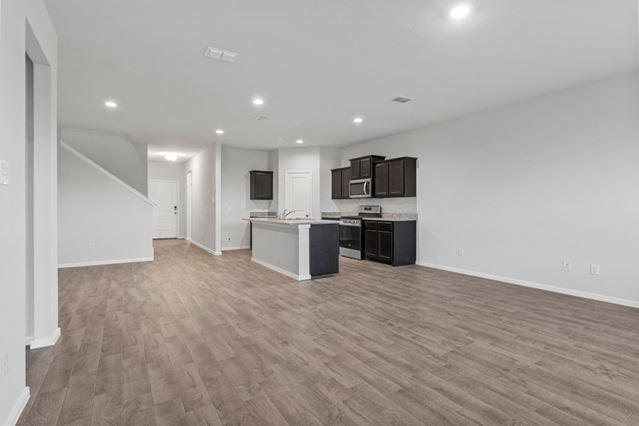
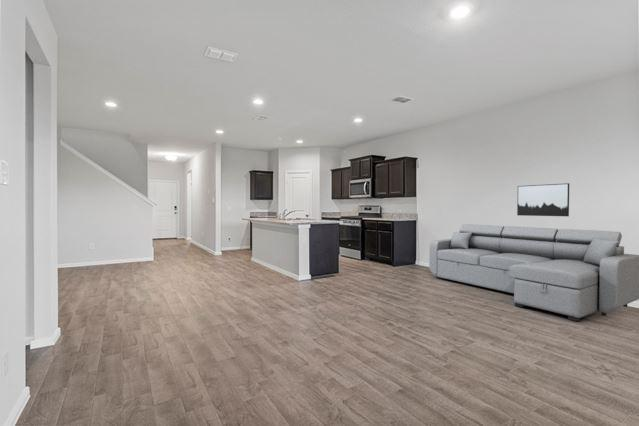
+ wall art [516,182,570,217]
+ sofa [428,223,639,322]
